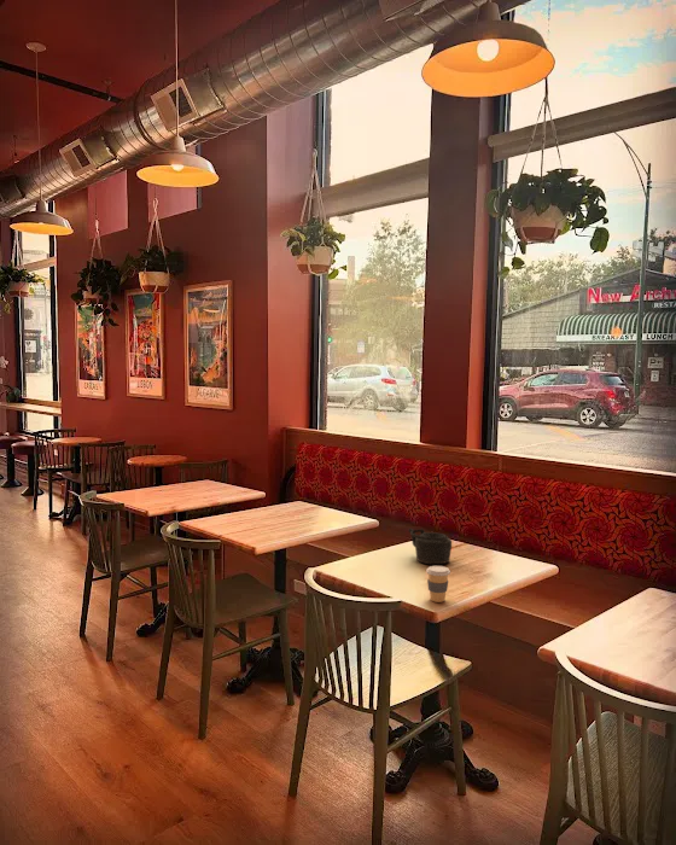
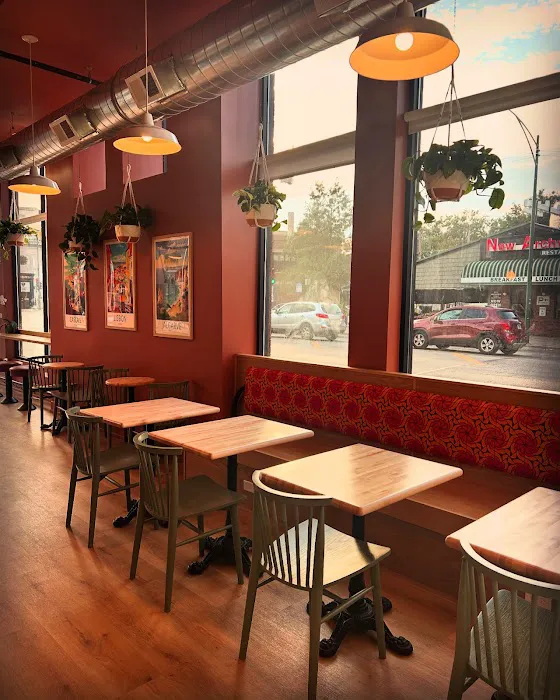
- coffee cup [425,565,451,604]
- teapot [408,528,453,565]
